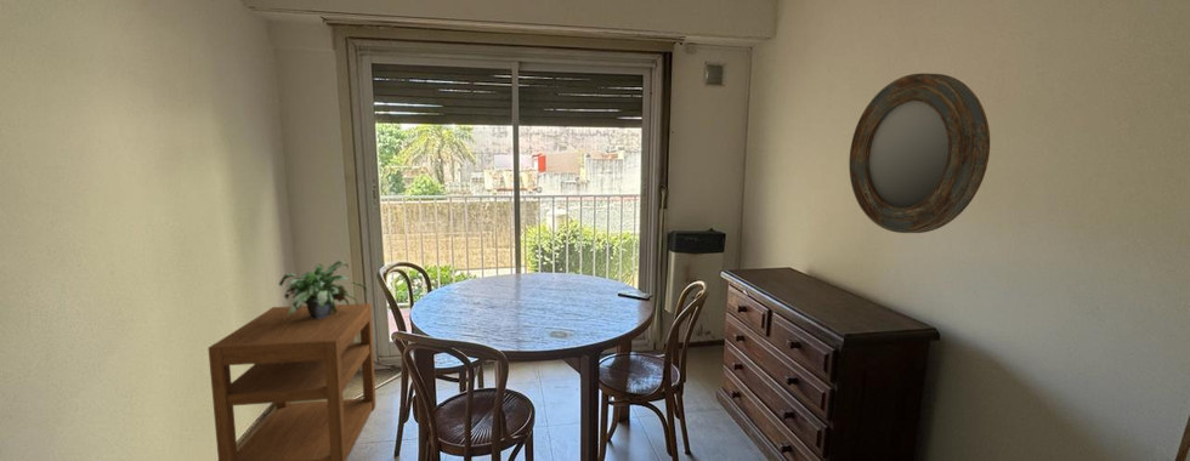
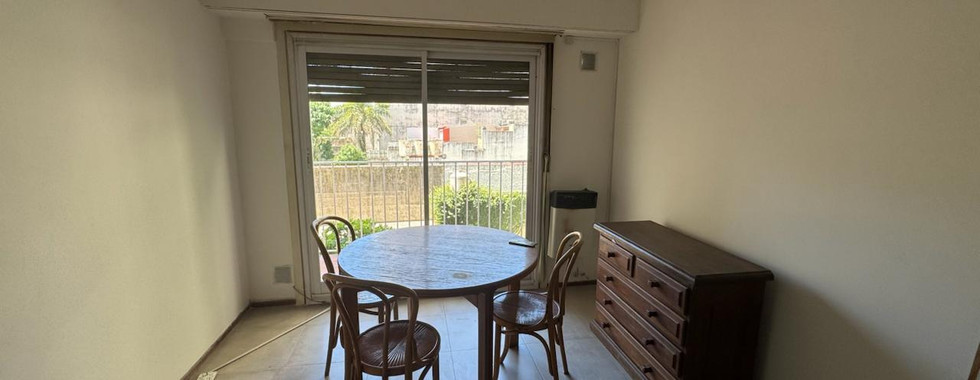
- potted plant [278,260,369,319]
- nightstand [208,302,378,461]
- home mirror [848,72,991,234]
